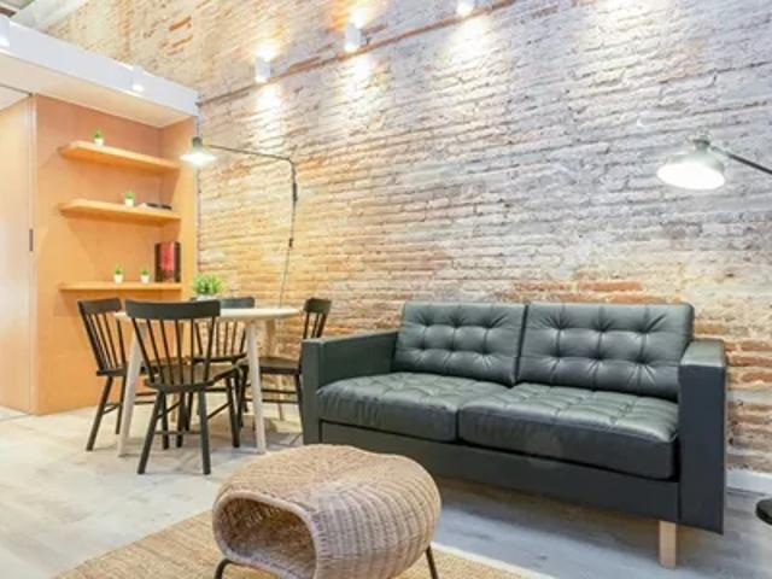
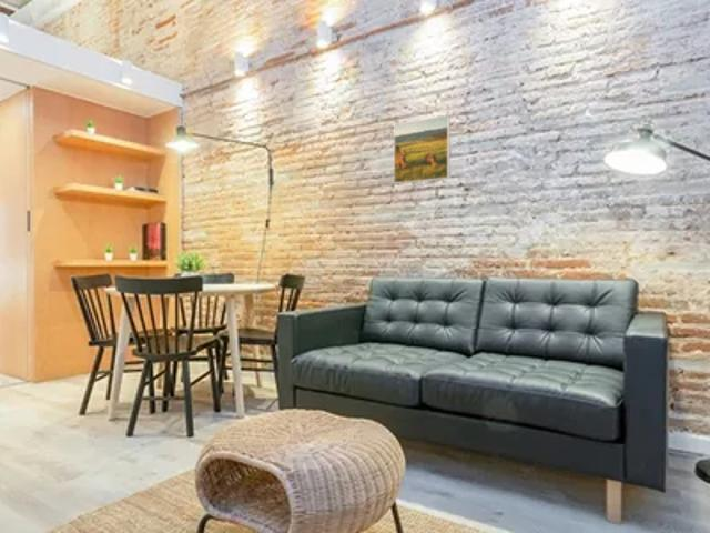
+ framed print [393,114,452,184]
